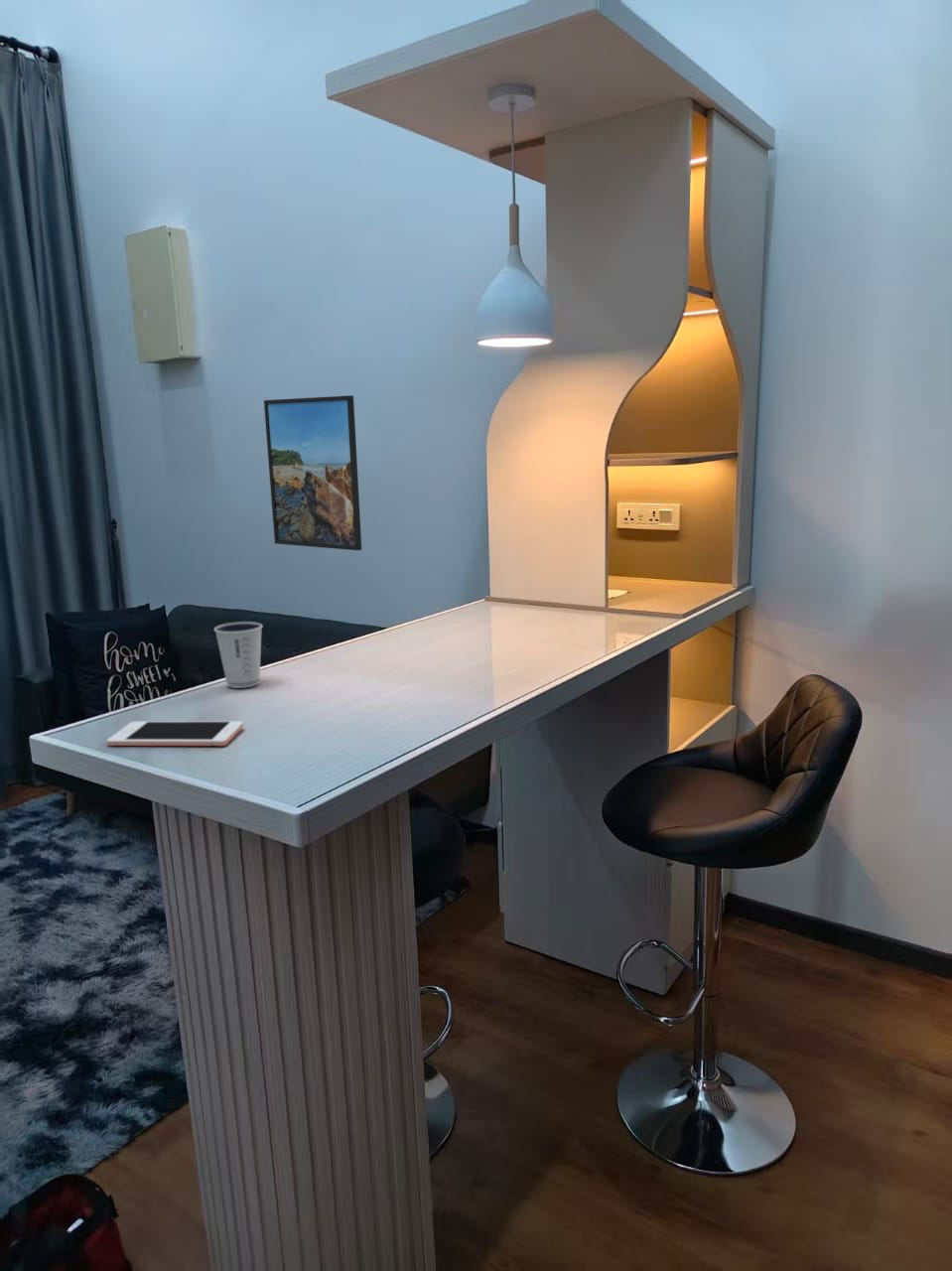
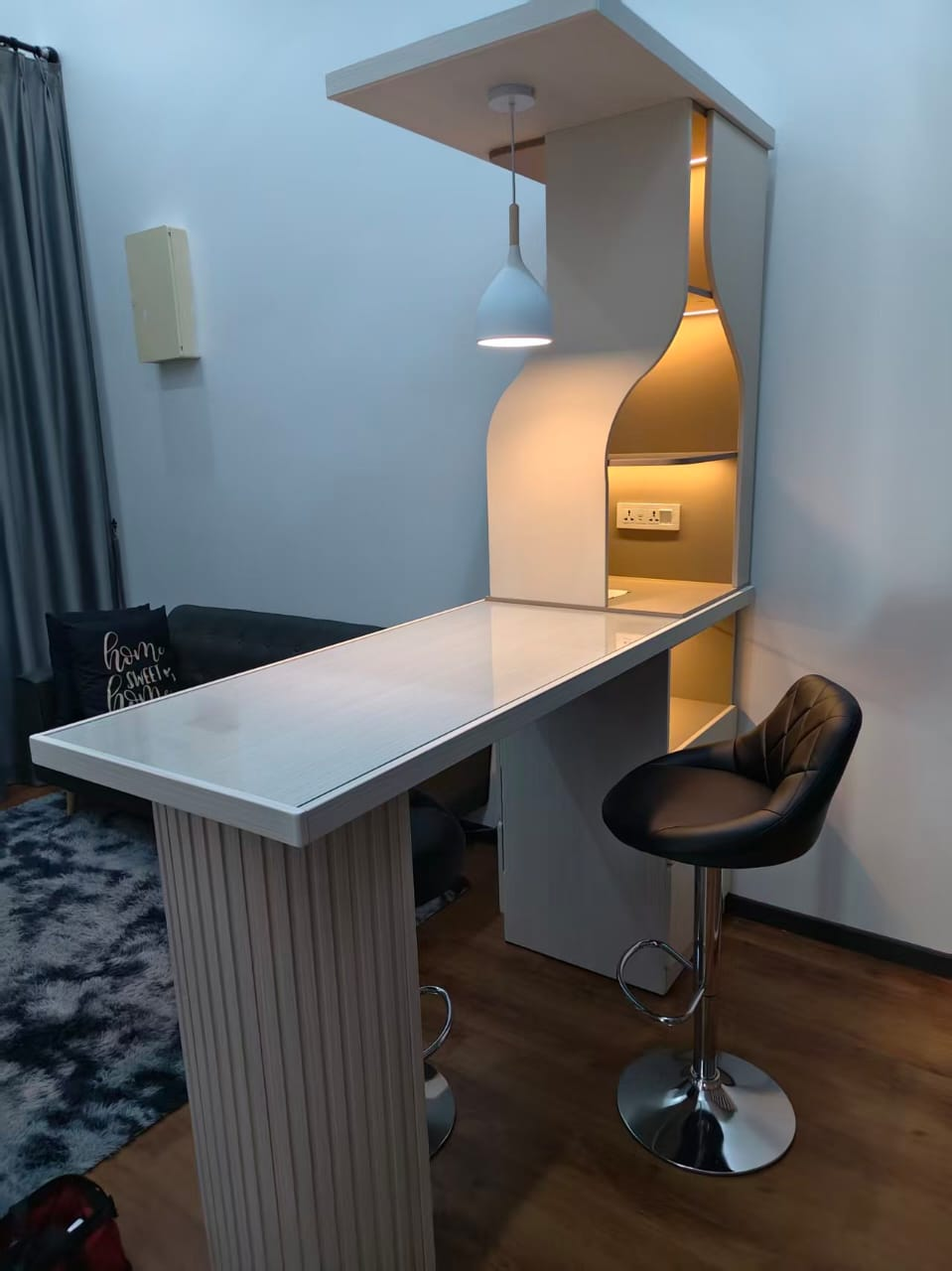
- cell phone [106,720,244,747]
- dixie cup [213,621,264,689]
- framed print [263,394,362,551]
